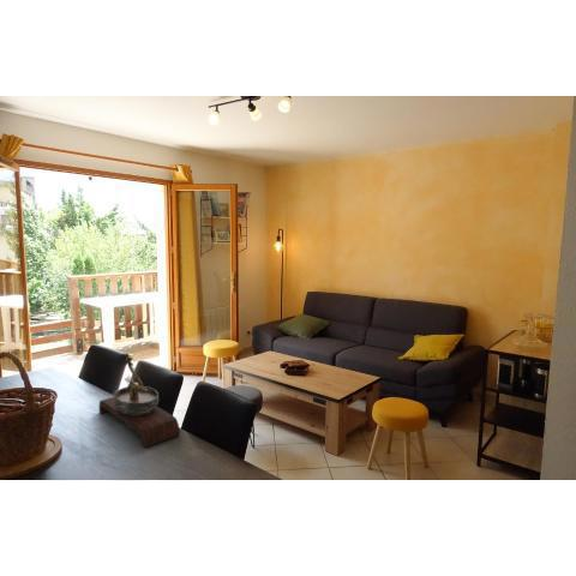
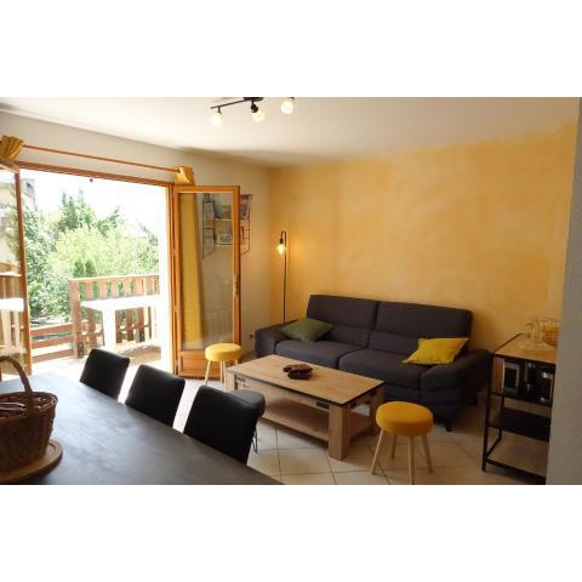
- bonsai tree [98,353,180,449]
